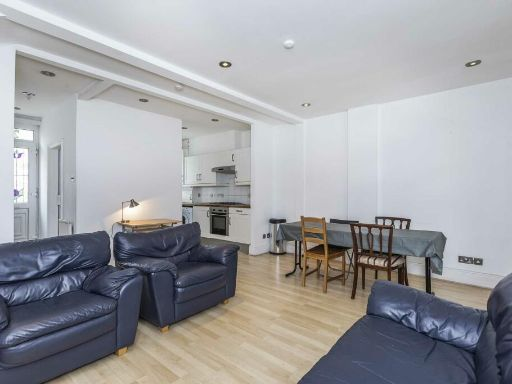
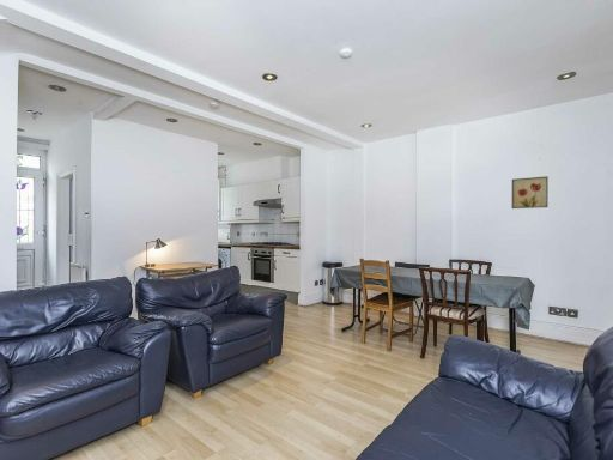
+ wall art [511,175,550,210]
